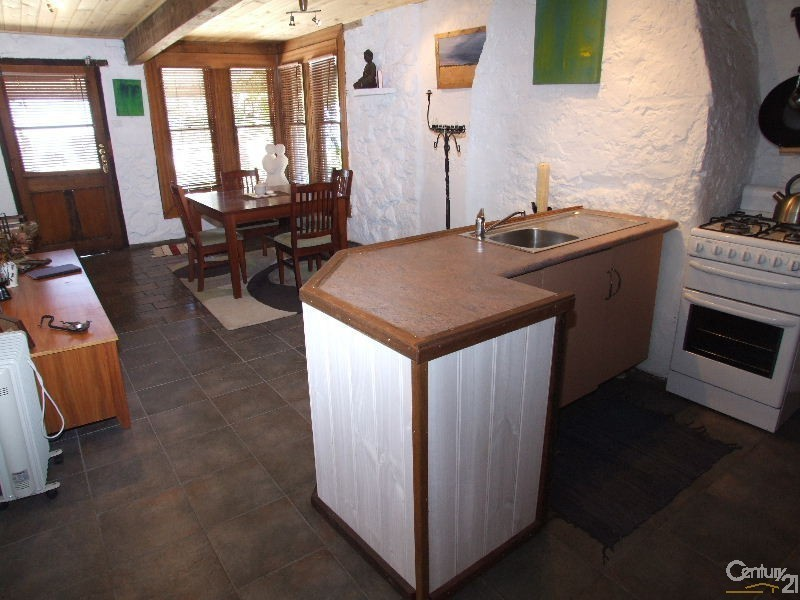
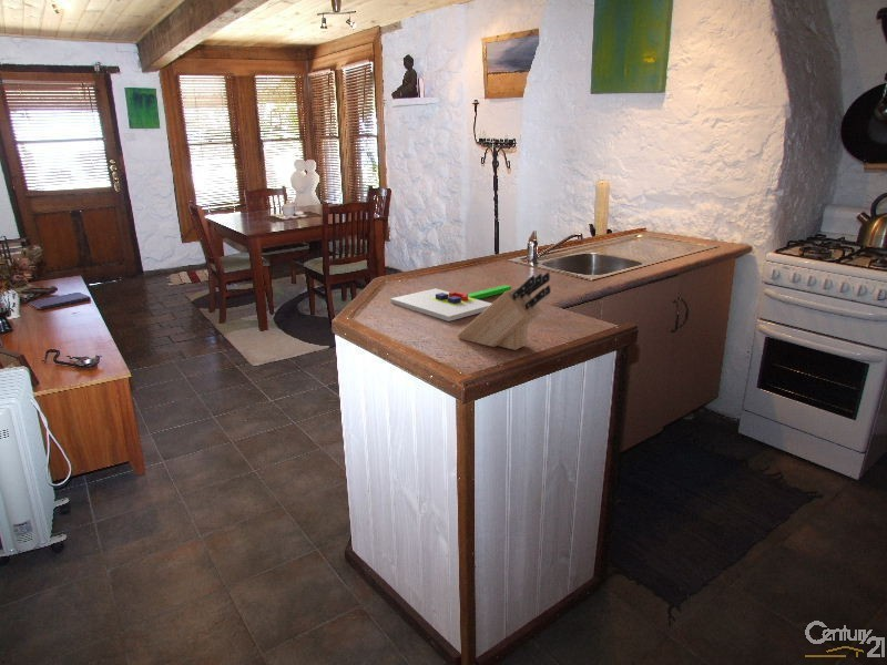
+ knife block [456,270,552,351]
+ chopping board [389,284,512,323]
